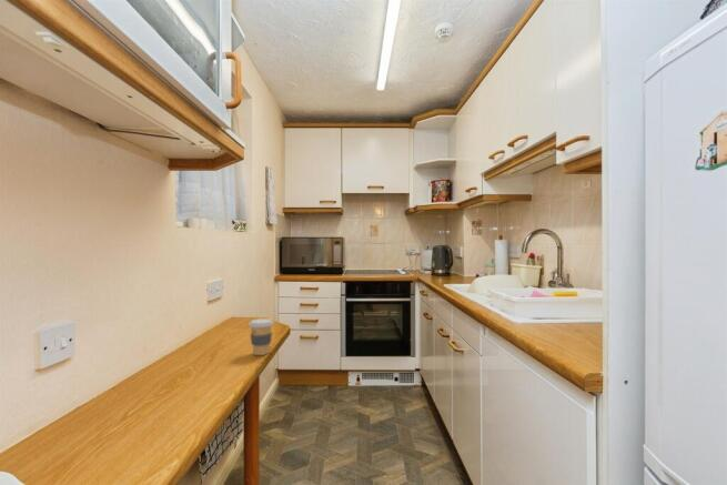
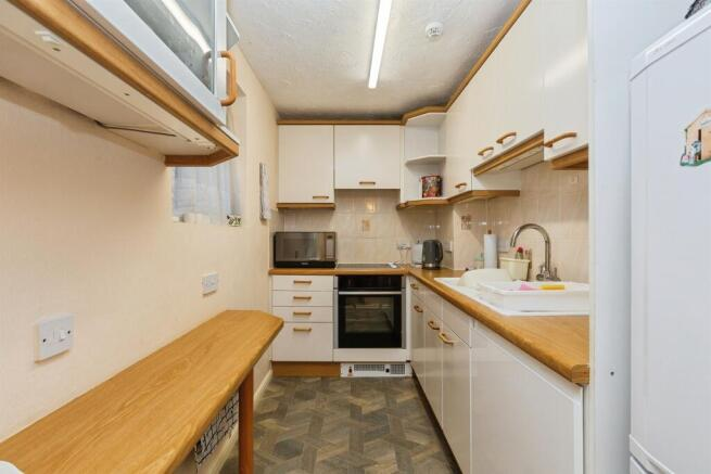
- coffee cup [248,317,275,356]
